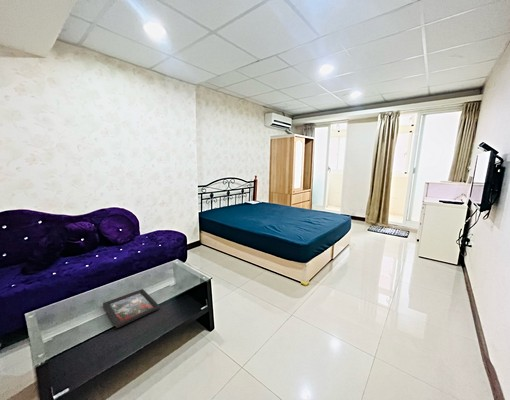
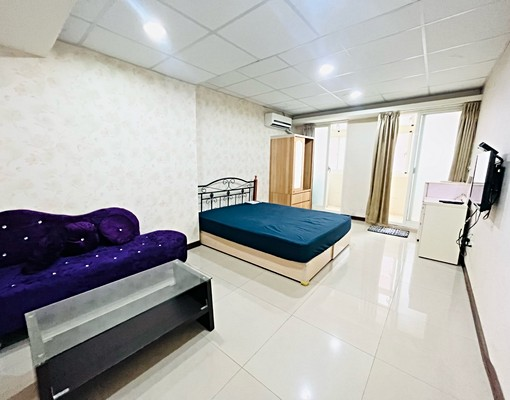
- decorative tray [102,288,161,329]
